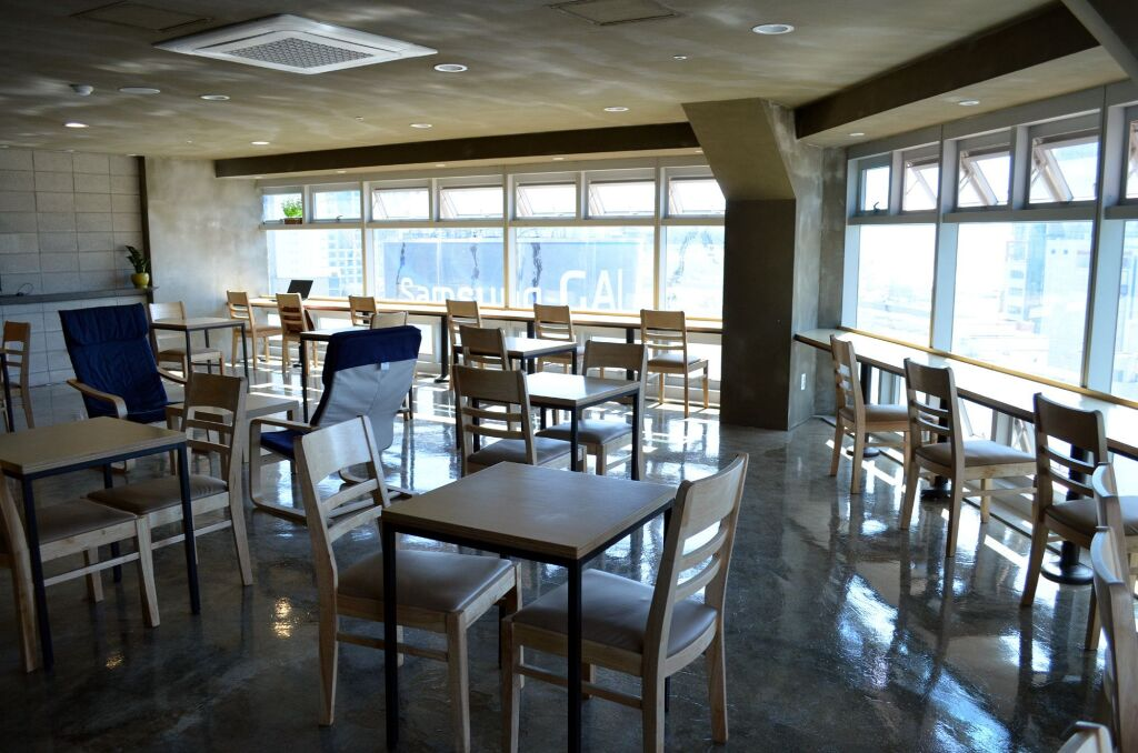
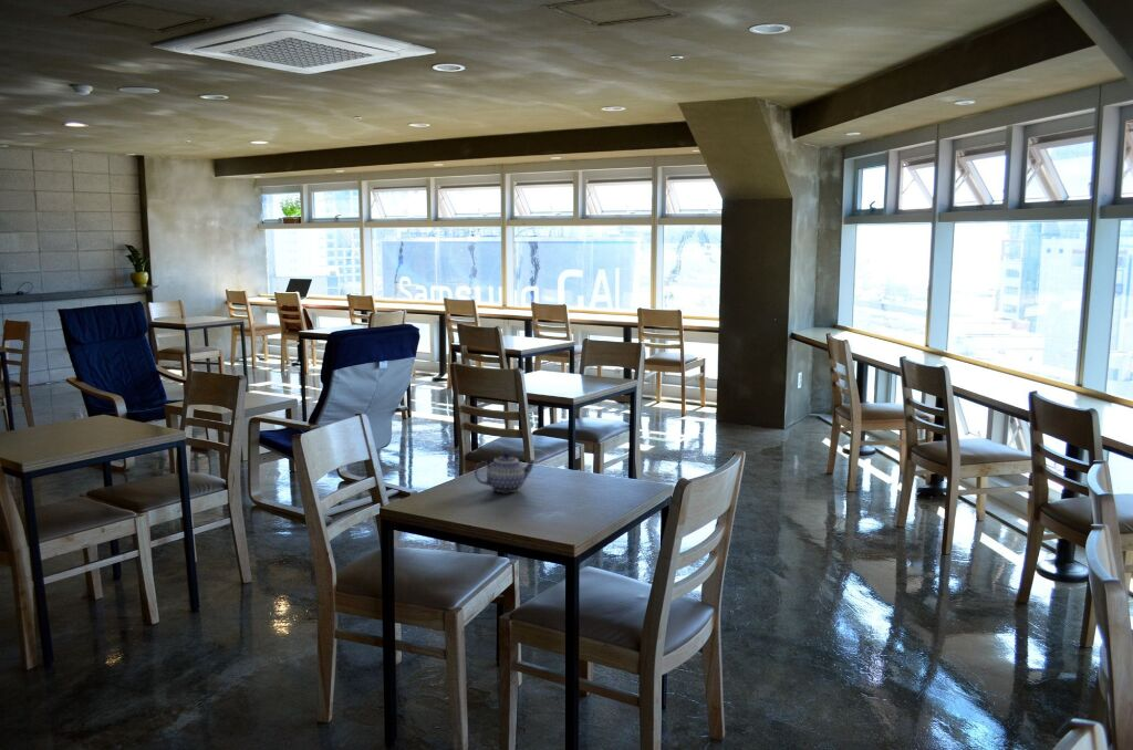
+ teapot [474,451,537,493]
